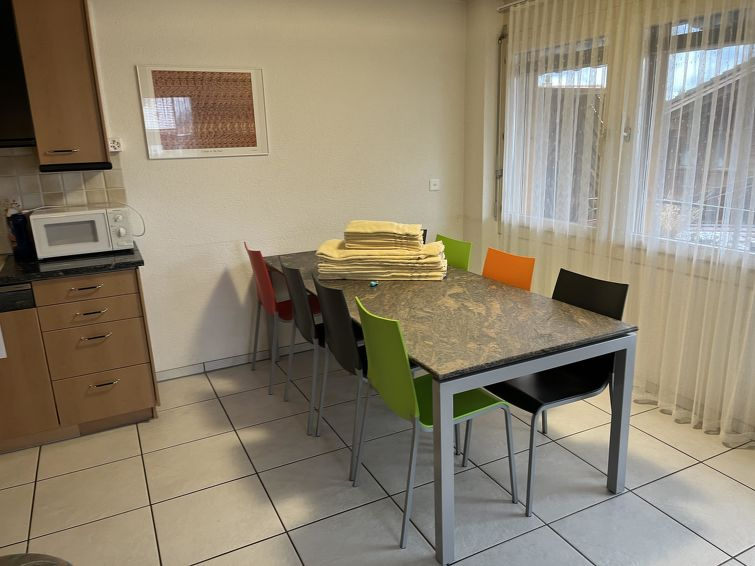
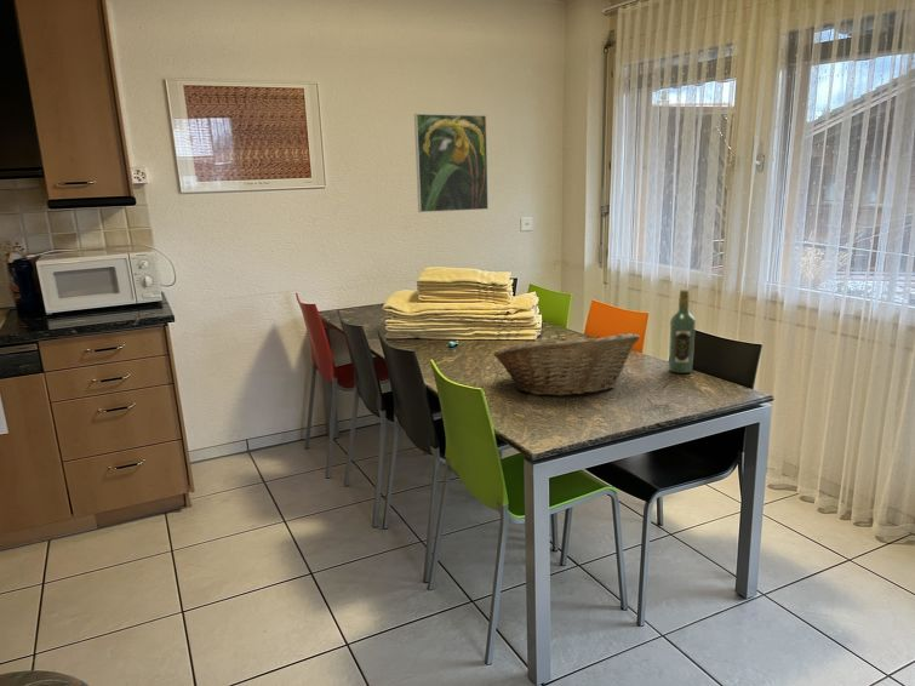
+ fruit basket [493,331,641,398]
+ wine bottle [668,288,697,375]
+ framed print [413,113,490,213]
